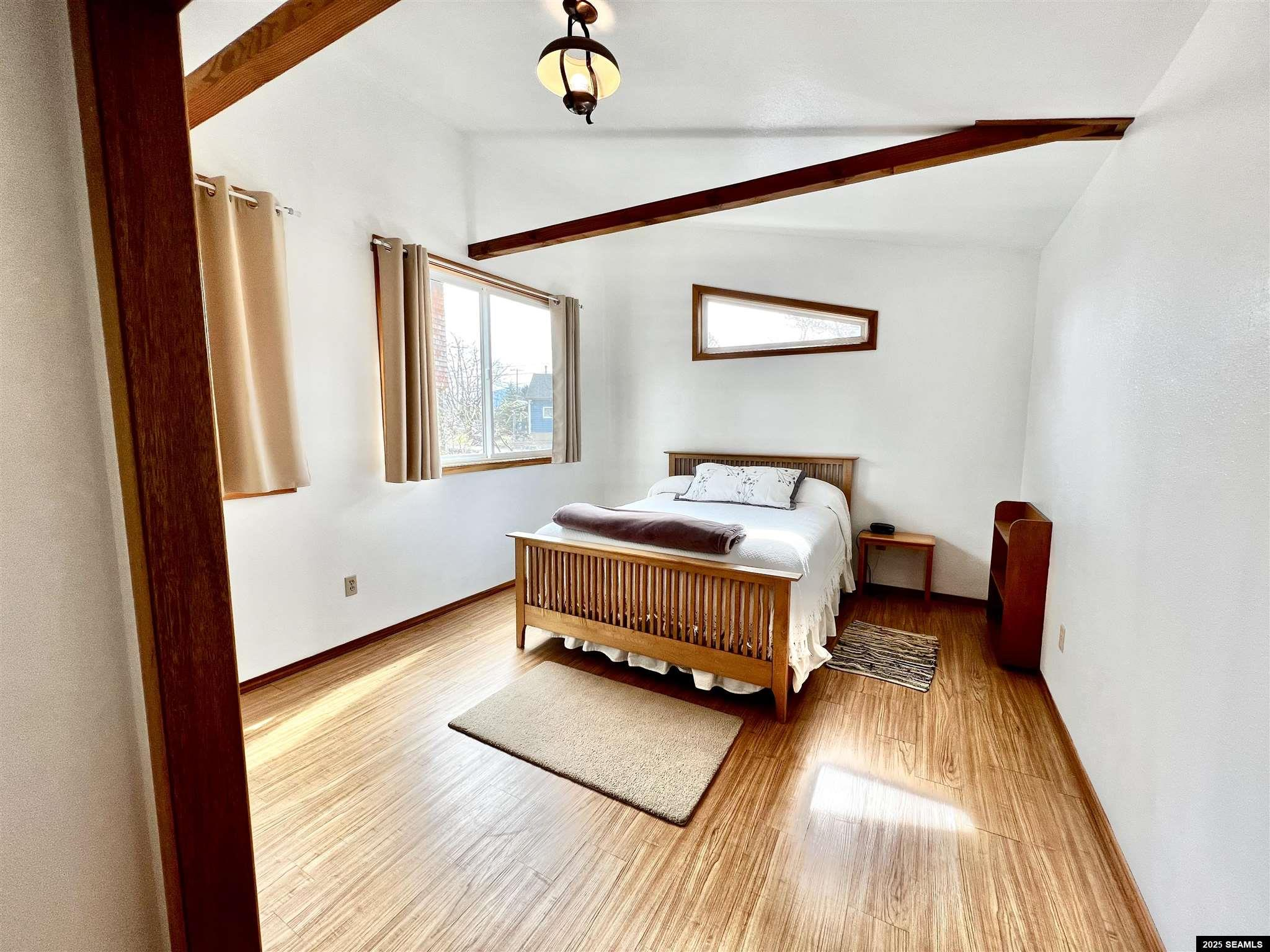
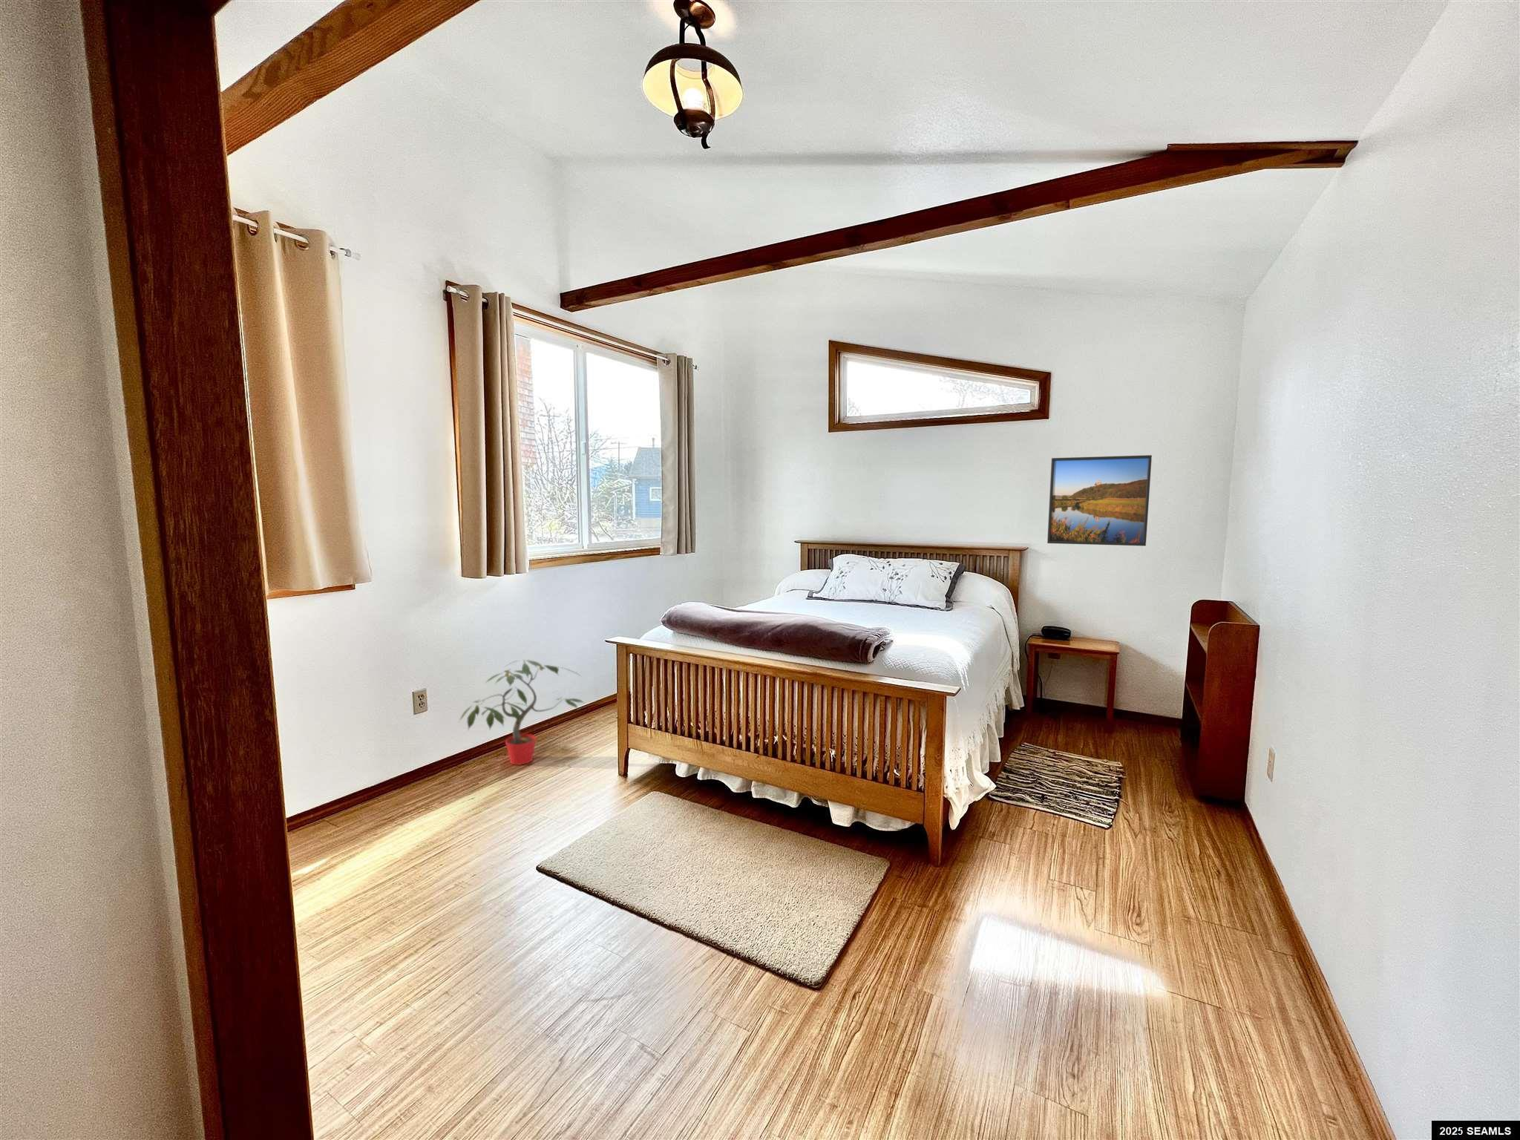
+ potted plant [458,659,586,766]
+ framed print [1046,454,1153,546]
